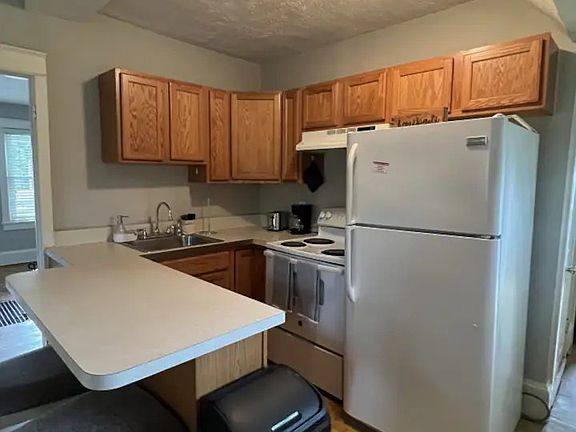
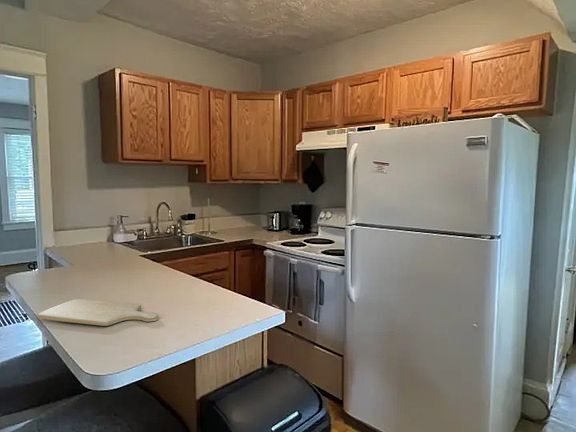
+ chopping board [36,298,159,327]
